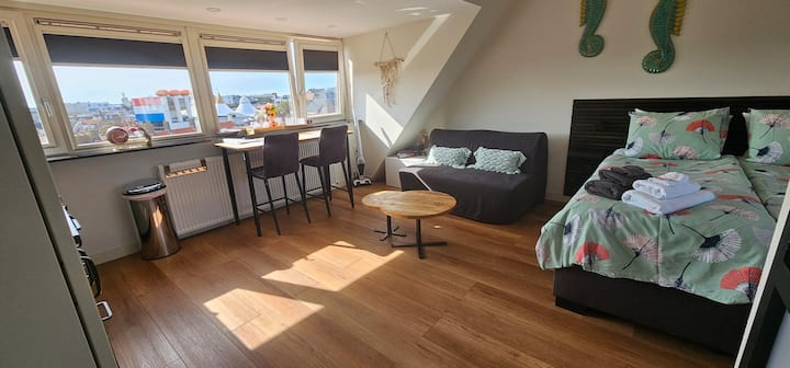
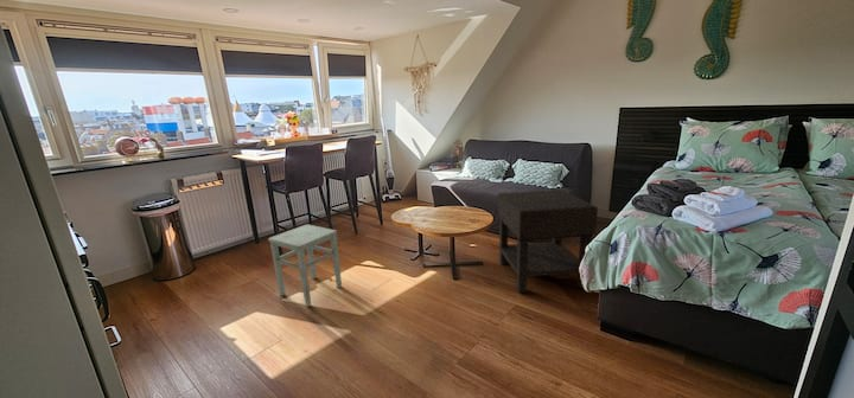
+ stool [267,223,343,308]
+ nightstand [497,188,599,294]
